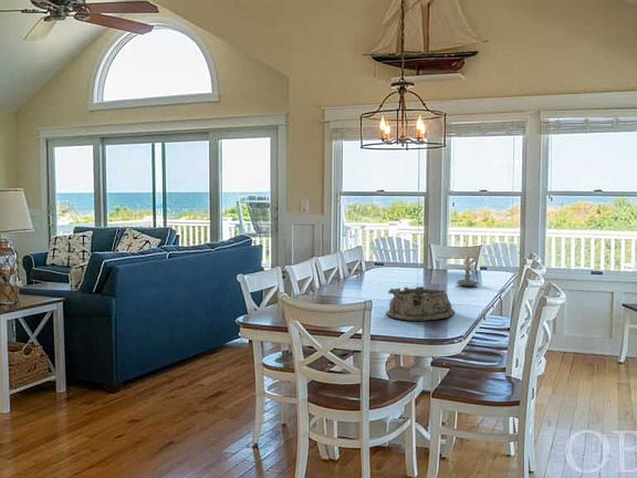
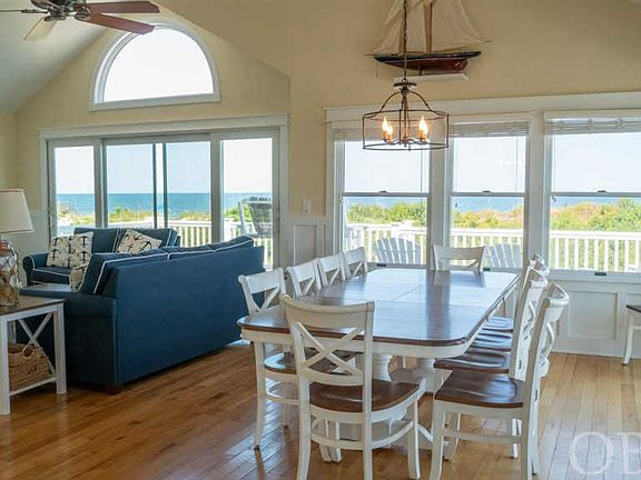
- candle [455,253,480,288]
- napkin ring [385,285,456,321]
